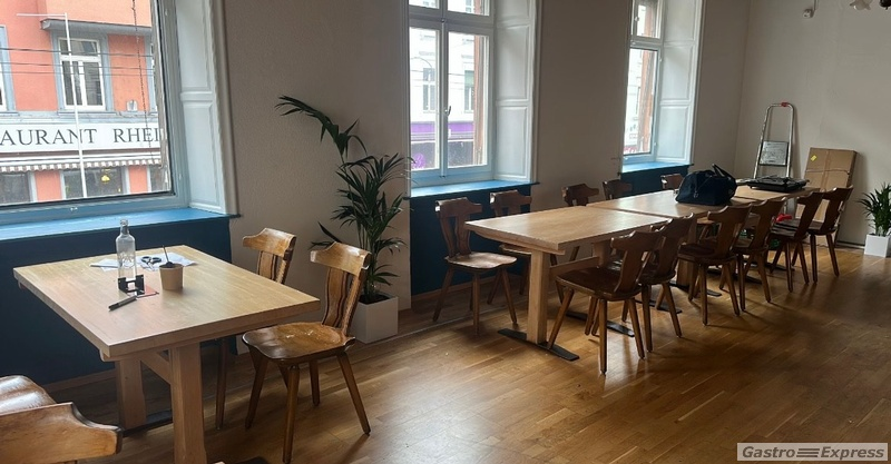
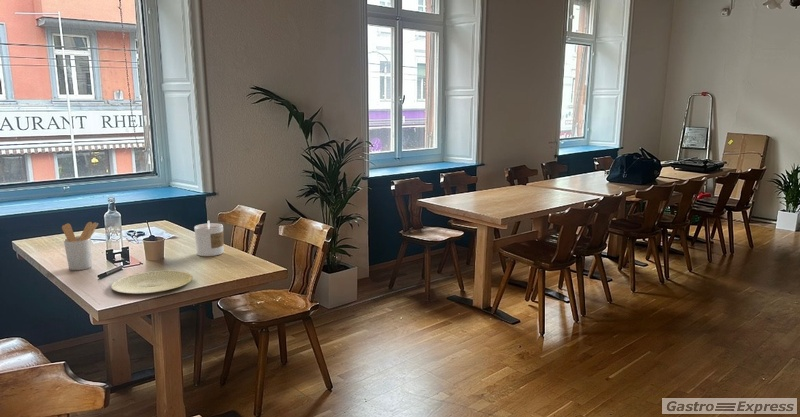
+ plate [111,270,194,295]
+ utensil holder [61,221,99,271]
+ candle [193,220,225,257]
